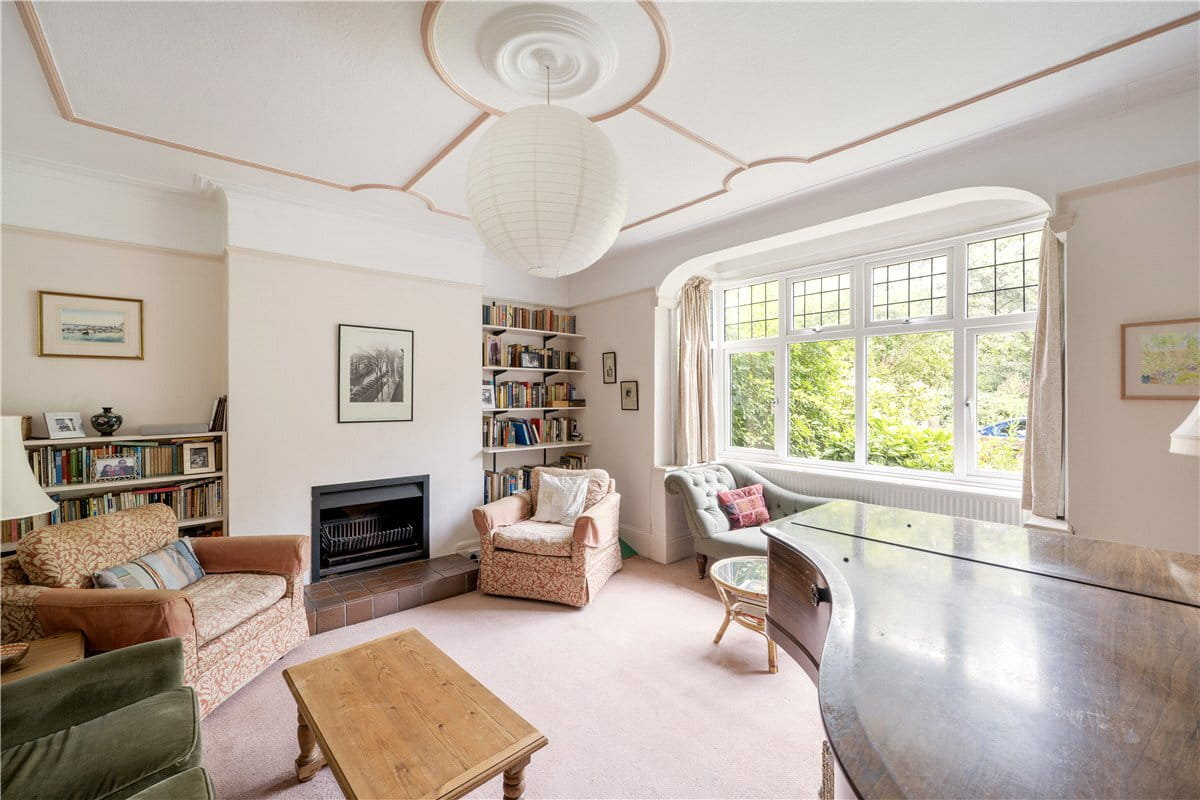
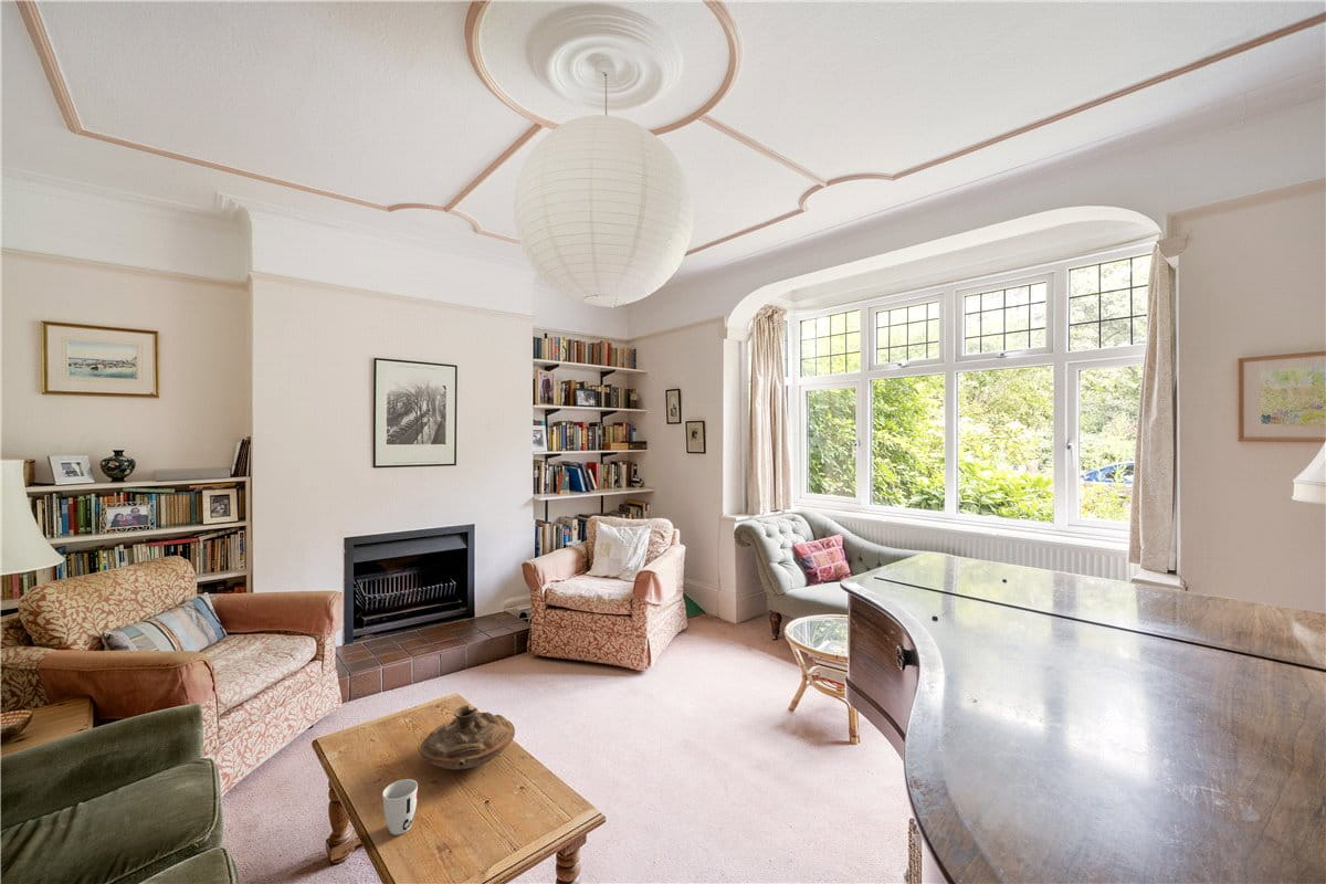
+ cup [381,778,419,836]
+ decorative bowl [419,704,516,770]
